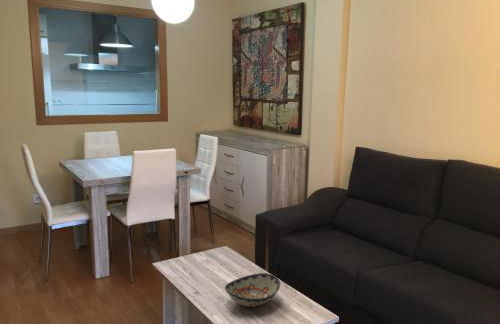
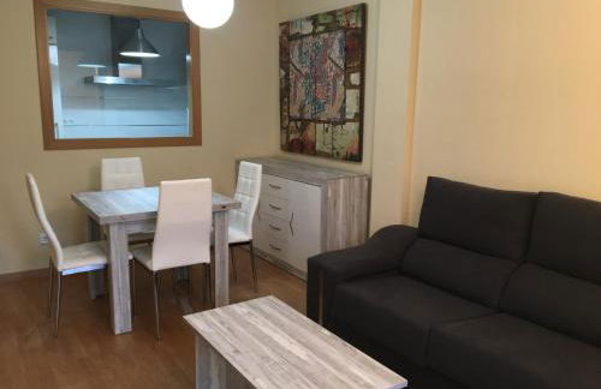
- decorative bowl [224,272,281,308]
